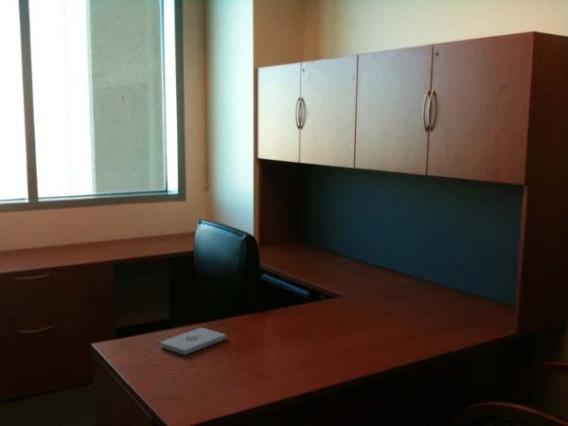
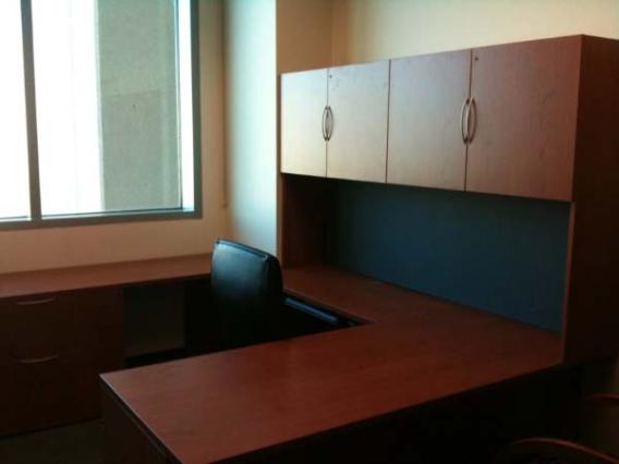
- notepad [160,327,227,356]
